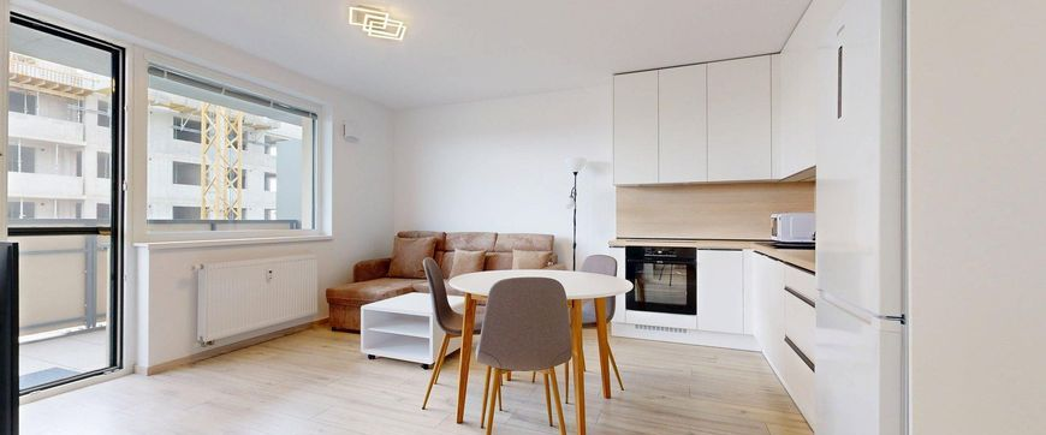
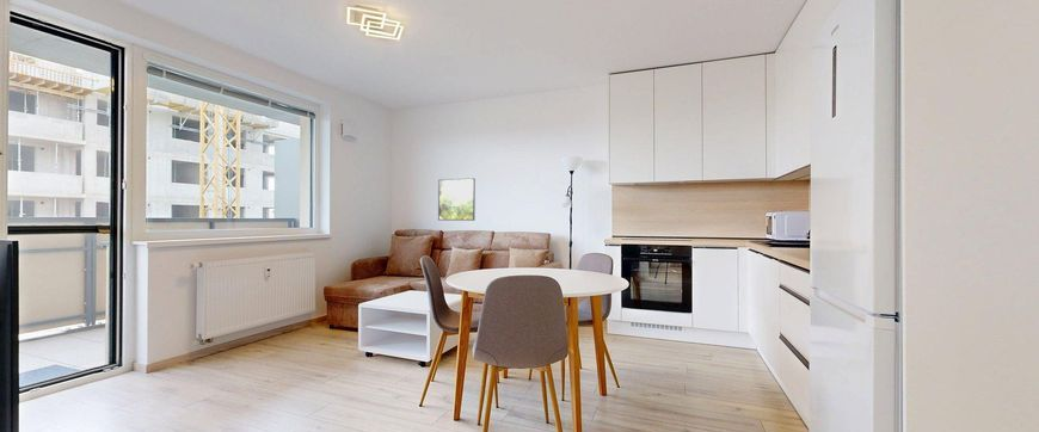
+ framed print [437,177,477,222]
